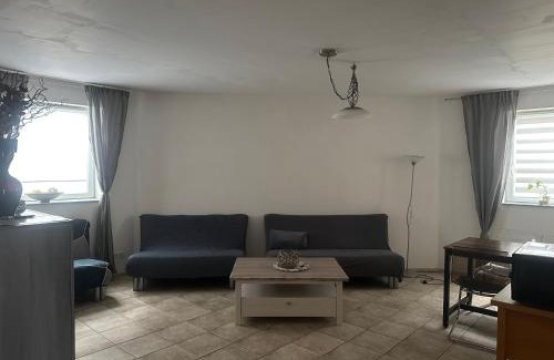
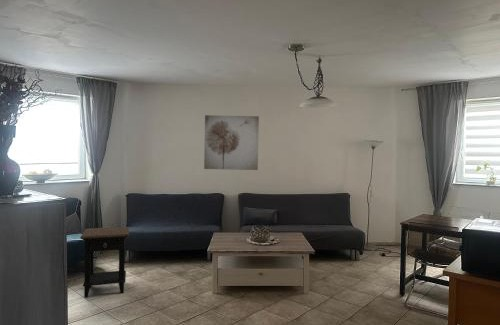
+ wall art [203,114,260,171]
+ side table [79,226,130,298]
